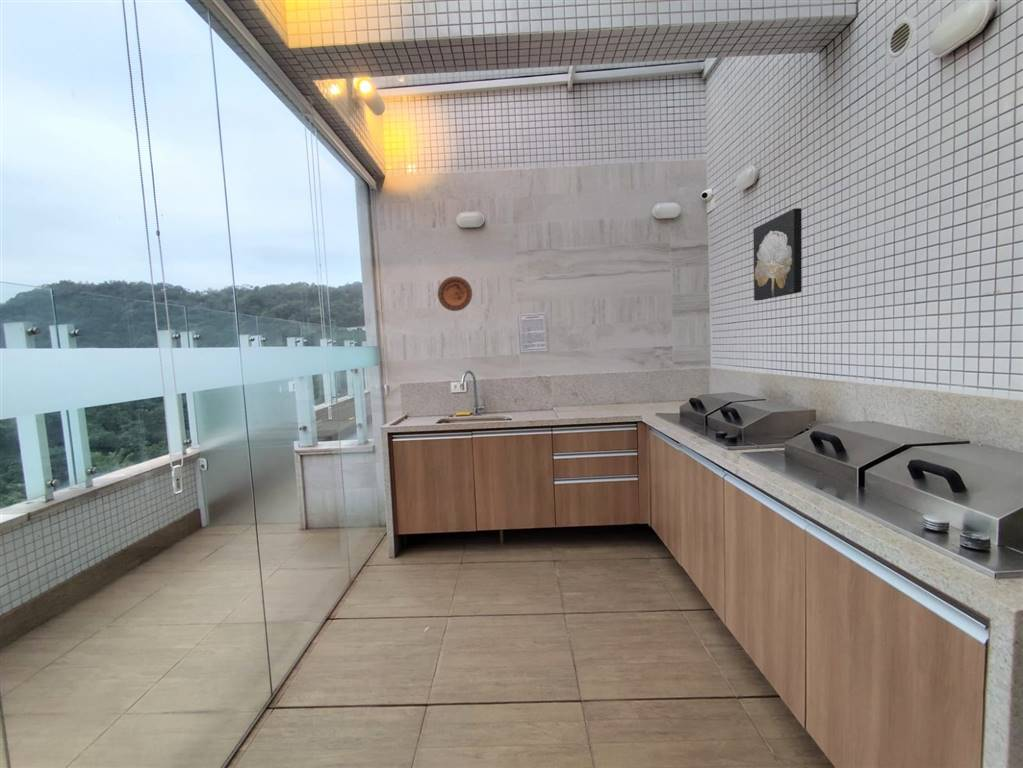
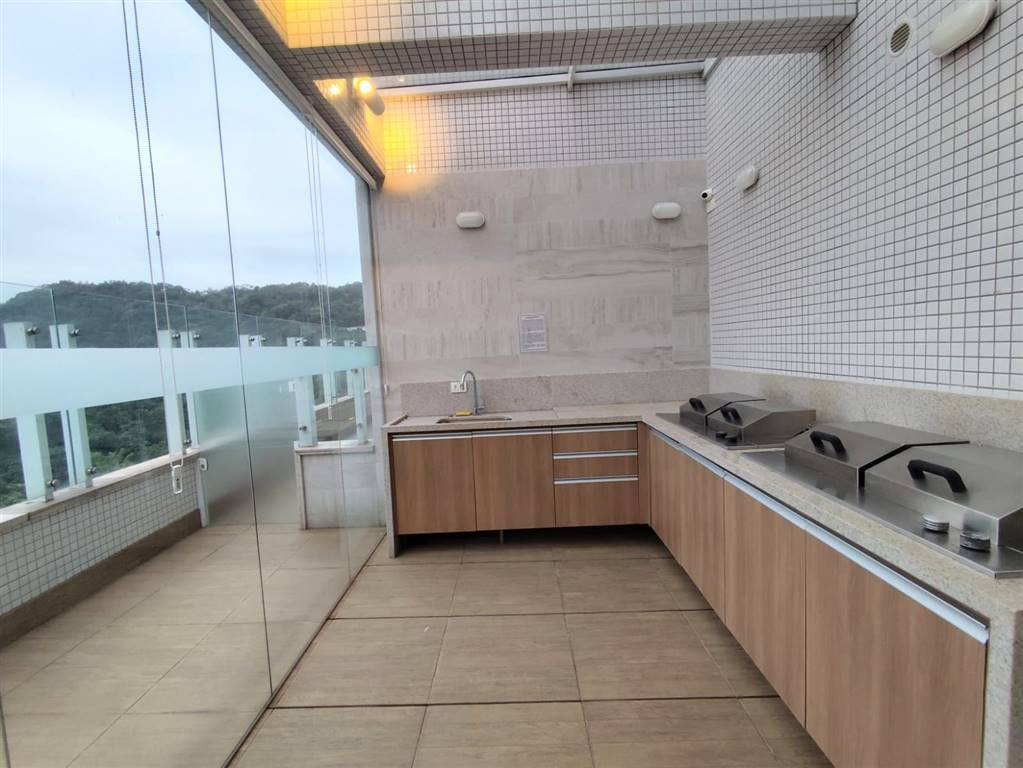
- decorative plate [437,276,473,312]
- wall art [752,207,803,302]
